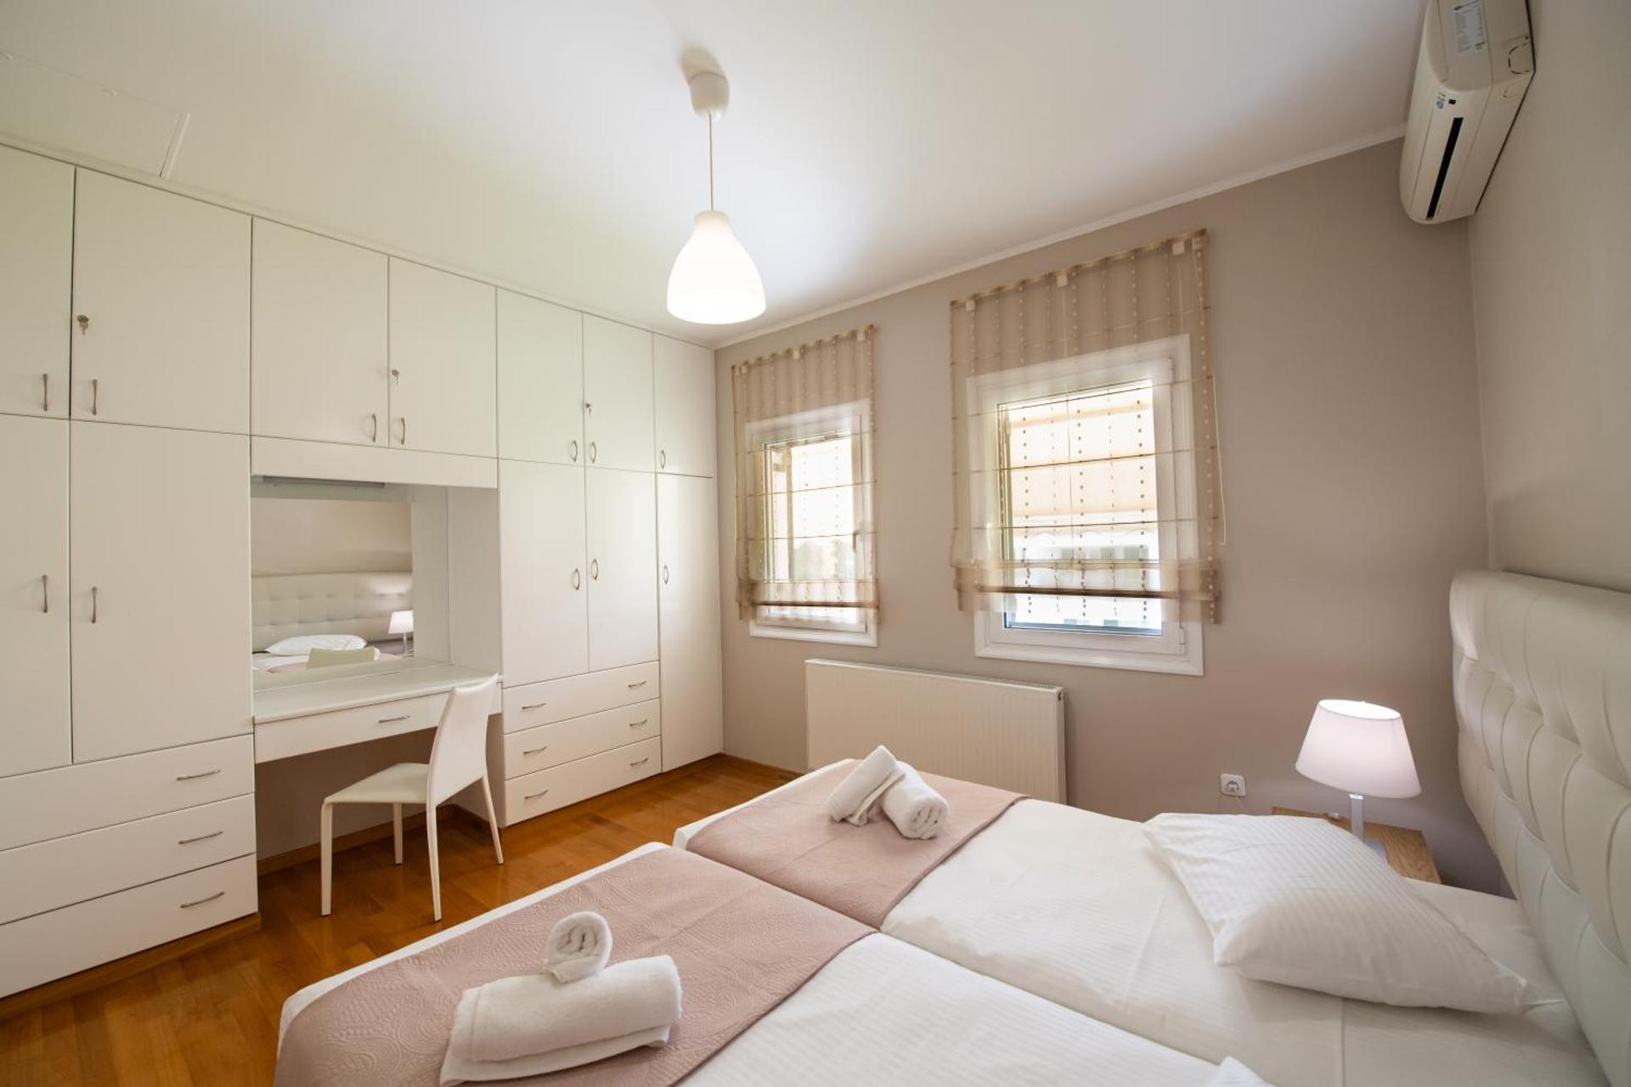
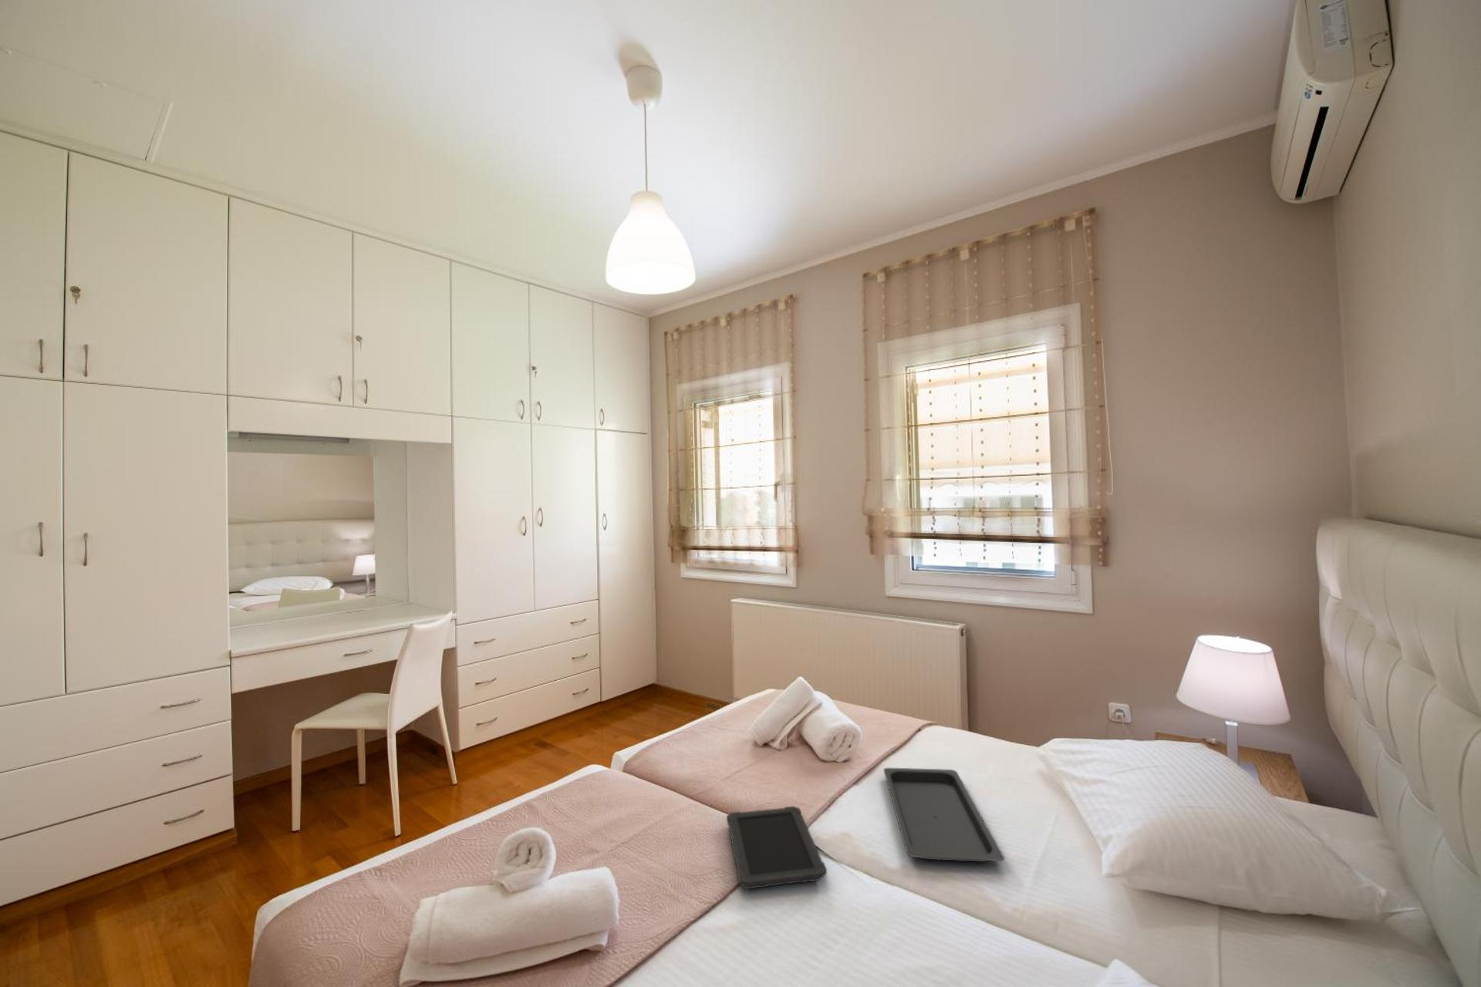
+ tablet [726,805,828,891]
+ serving tray [883,767,1005,863]
